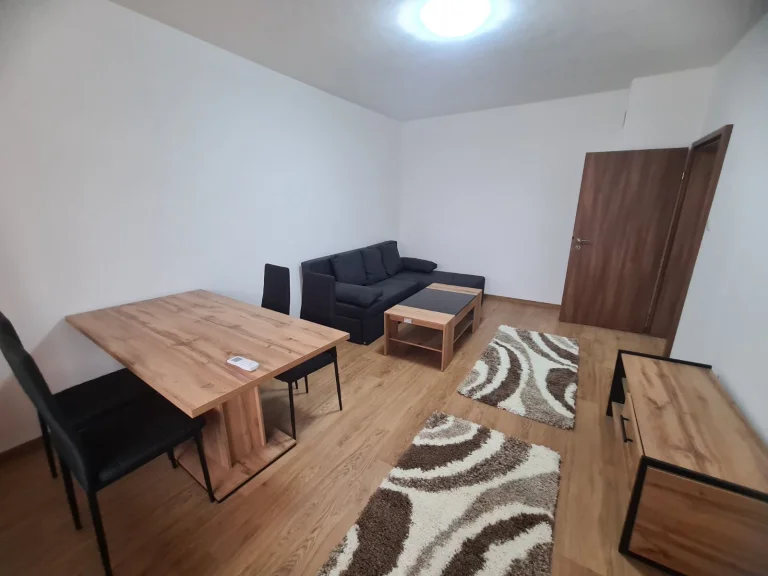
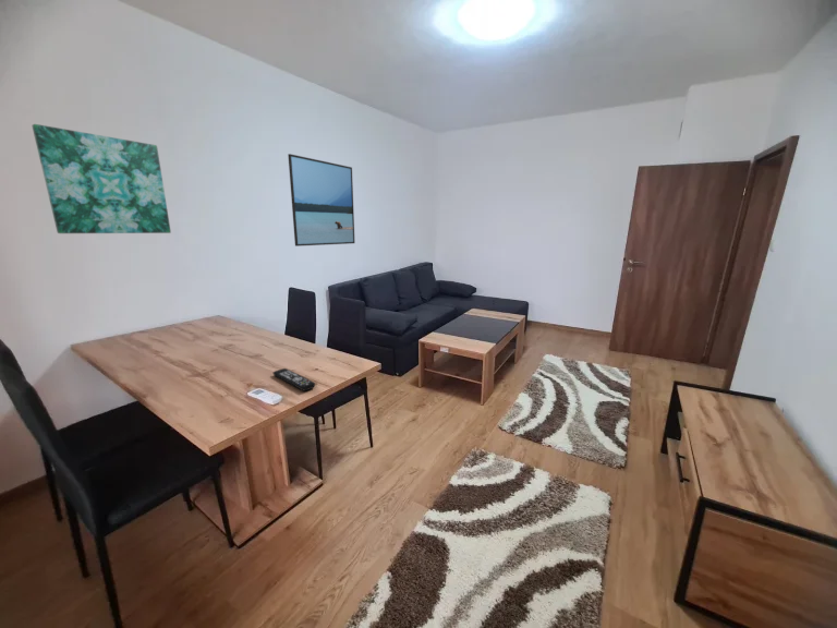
+ wall art [32,123,172,234]
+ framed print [287,153,356,247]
+ remote control [272,367,316,392]
